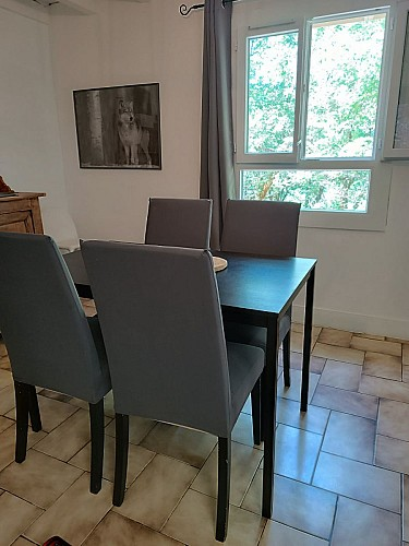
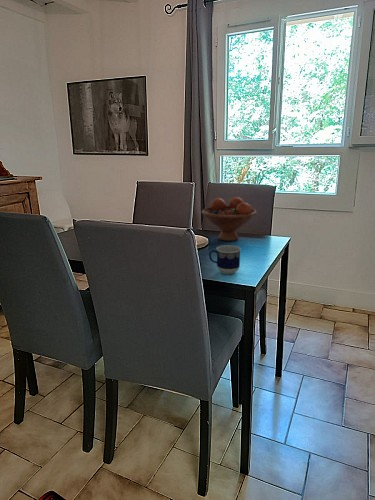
+ fruit bowl [201,196,258,242]
+ cup [208,244,242,275]
